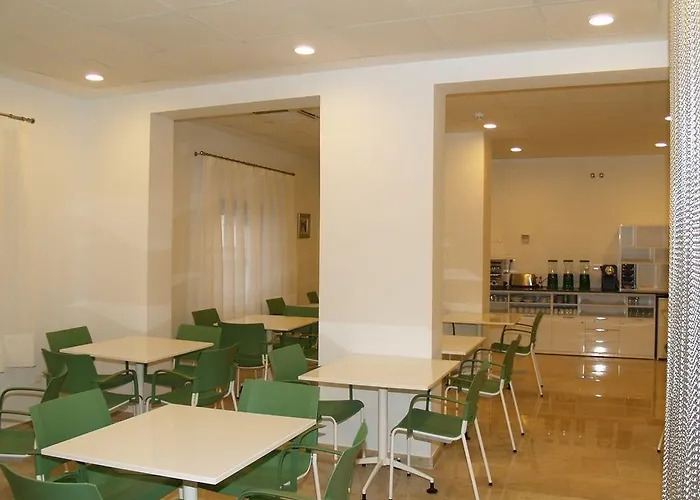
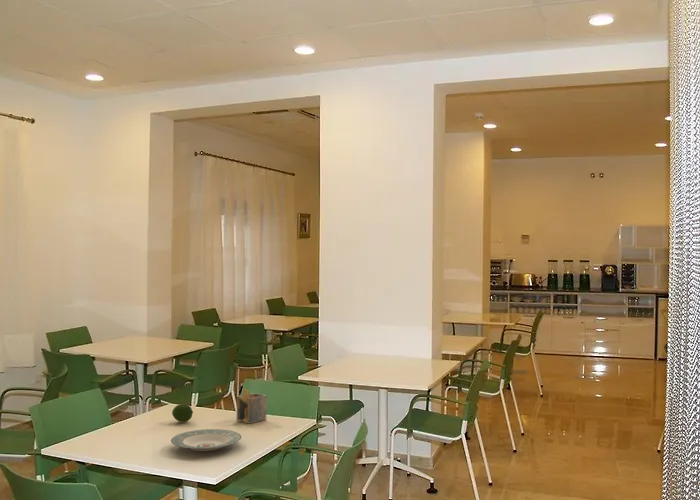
+ fruit [171,403,194,423]
+ plate [170,428,242,452]
+ napkin holder [236,388,268,425]
